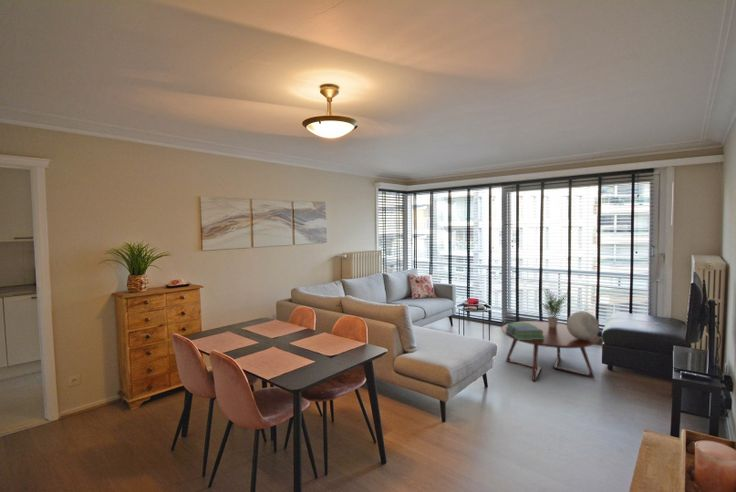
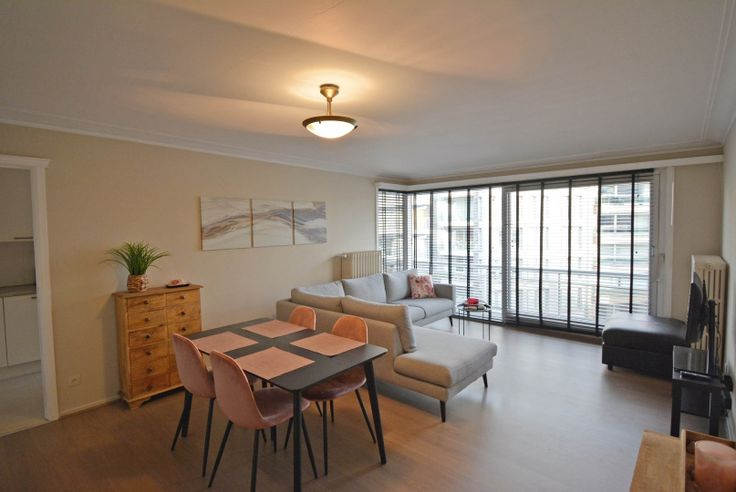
- decorative sphere [566,310,600,340]
- coffee table [501,320,600,382]
- stack of books [505,322,544,340]
- potted plant [534,287,570,328]
